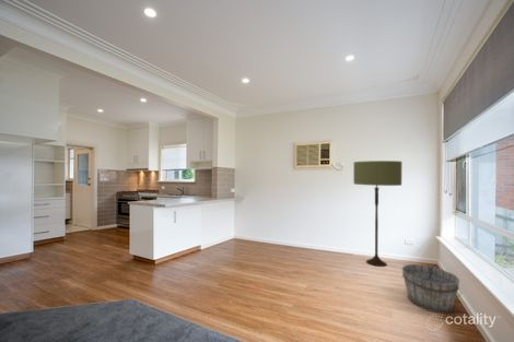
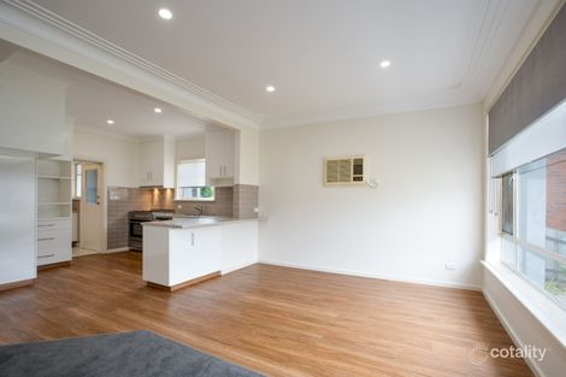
- floor lamp [352,160,402,268]
- wooden bucket [401,263,463,314]
